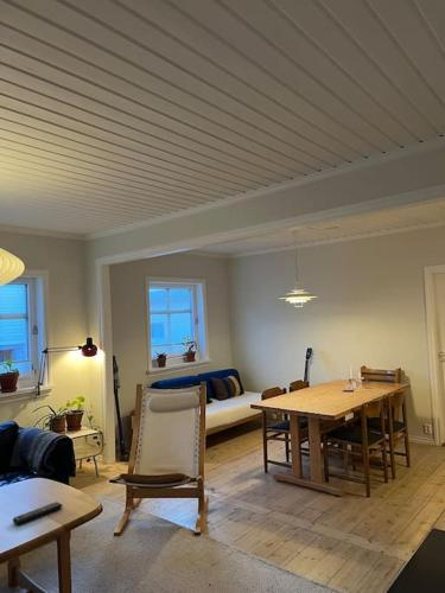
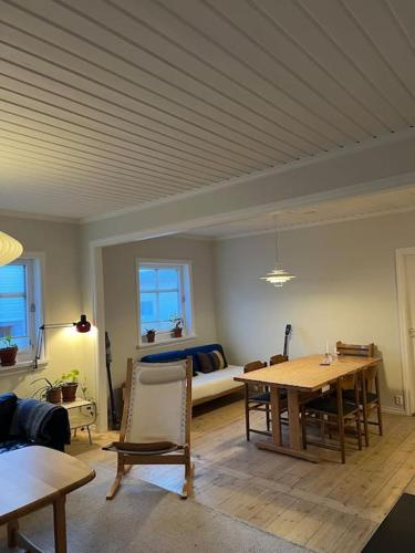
- remote control [12,500,64,525]
